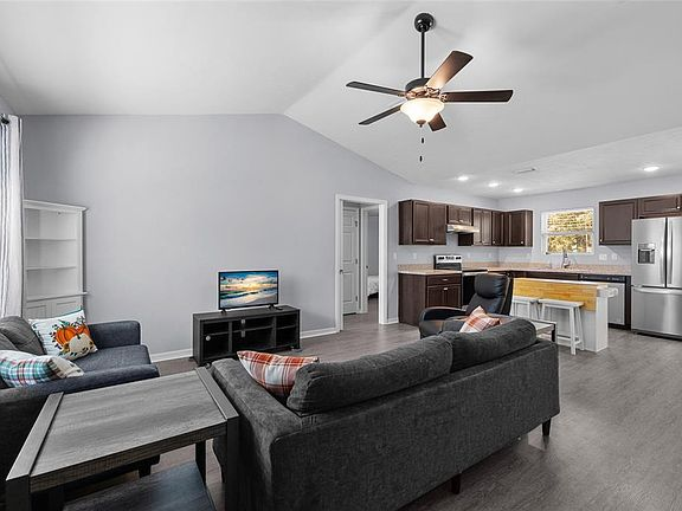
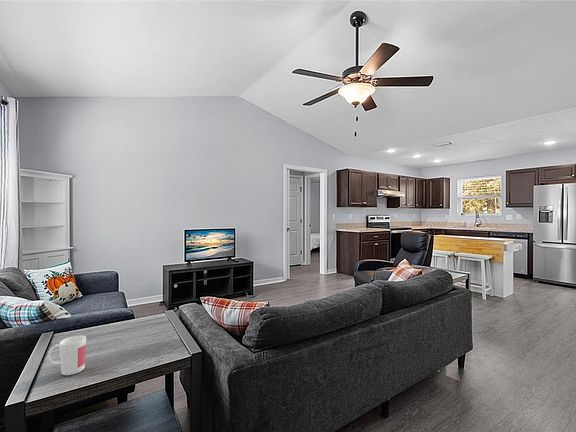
+ mug [47,335,87,376]
